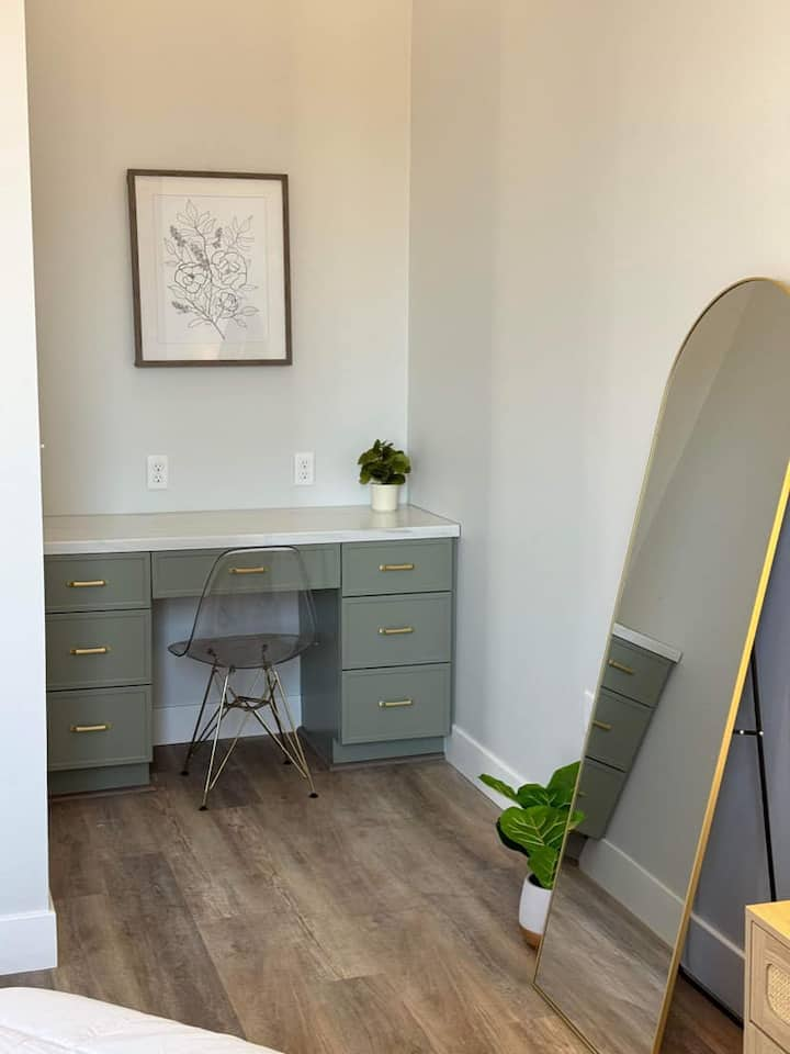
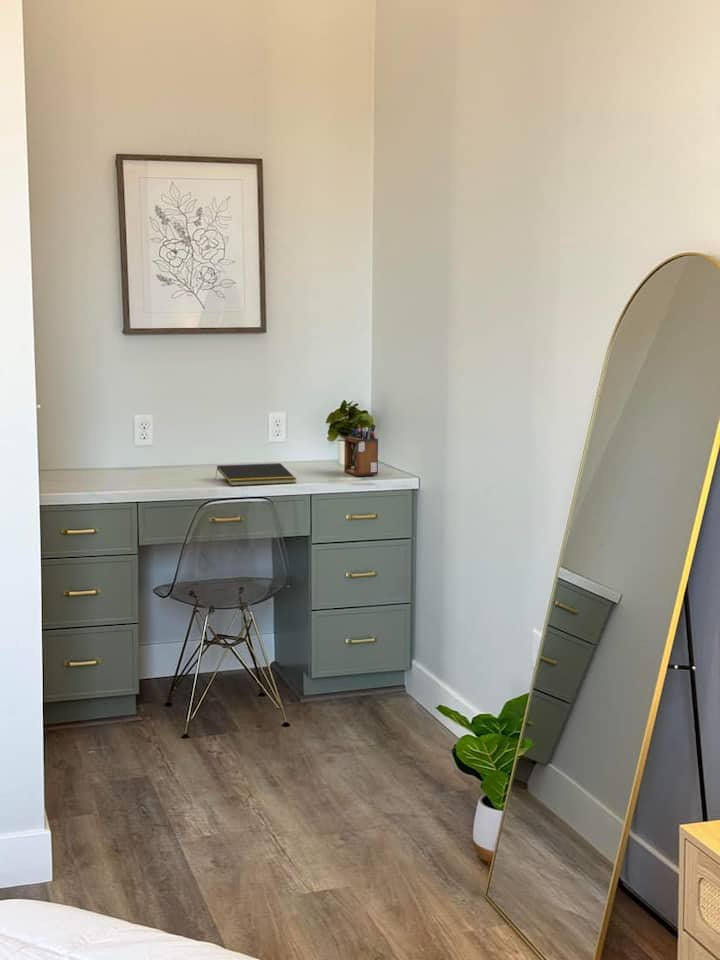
+ notepad [214,462,297,487]
+ desk organizer [343,424,379,477]
